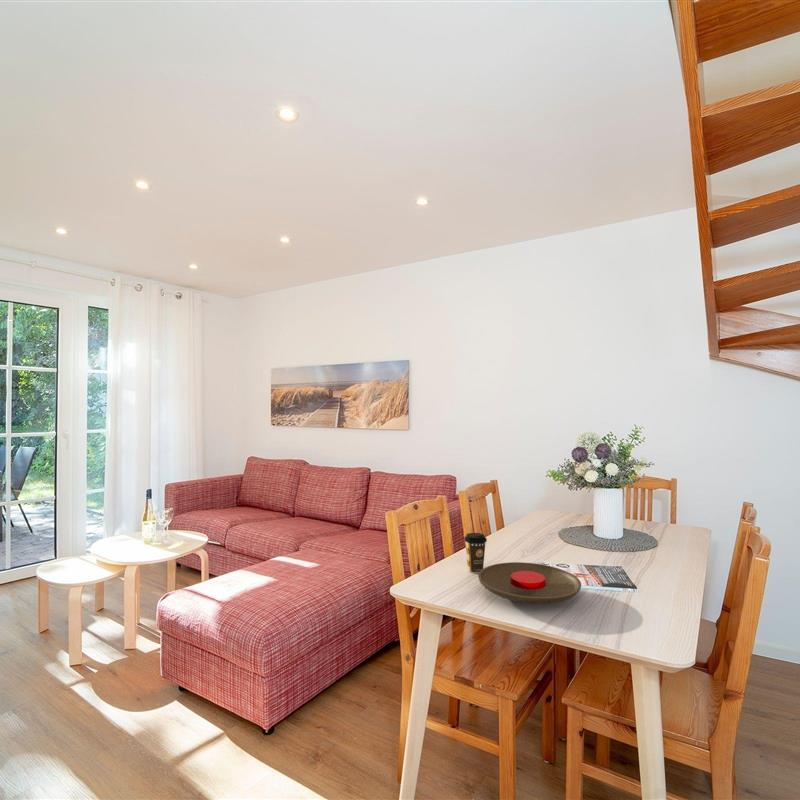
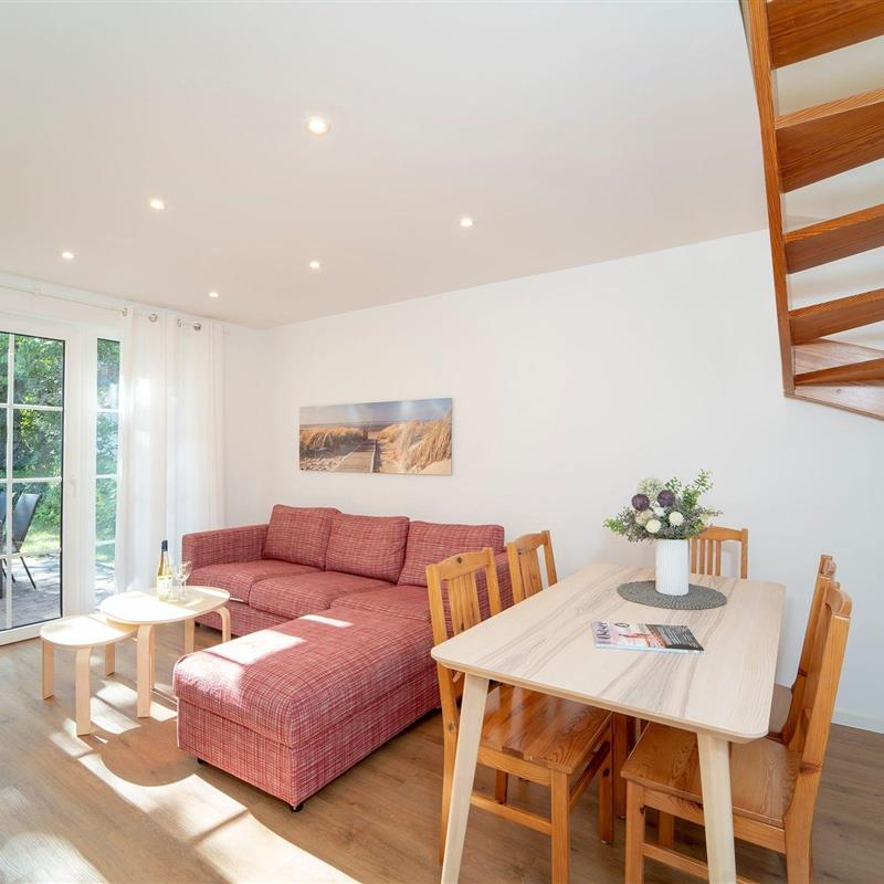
- coffee cup [463,532,488,574]
- plate [477,561,582,605]
